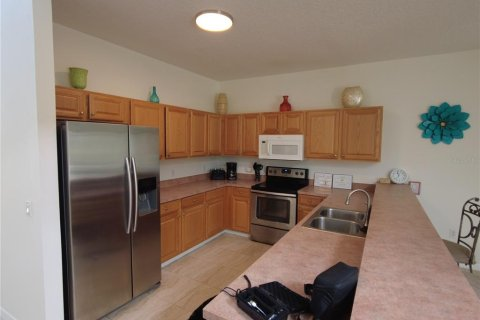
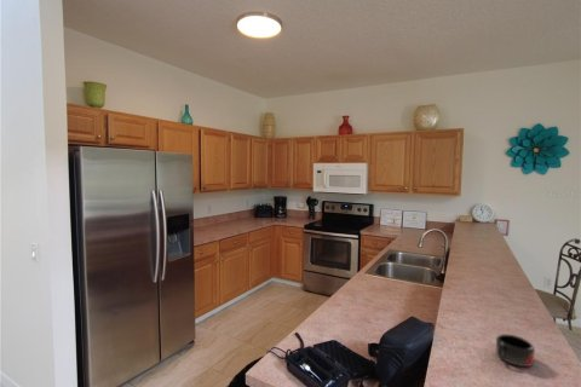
+ mug [495,334,536,368]
